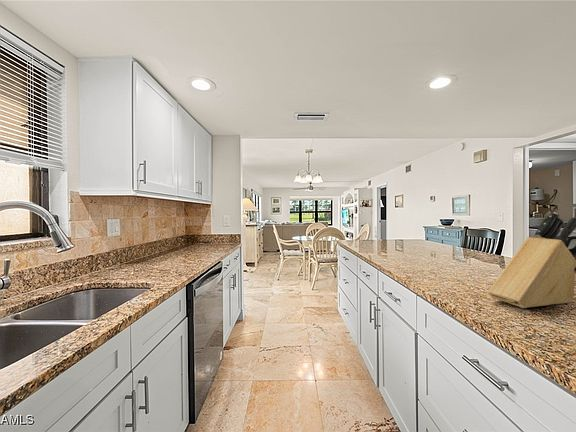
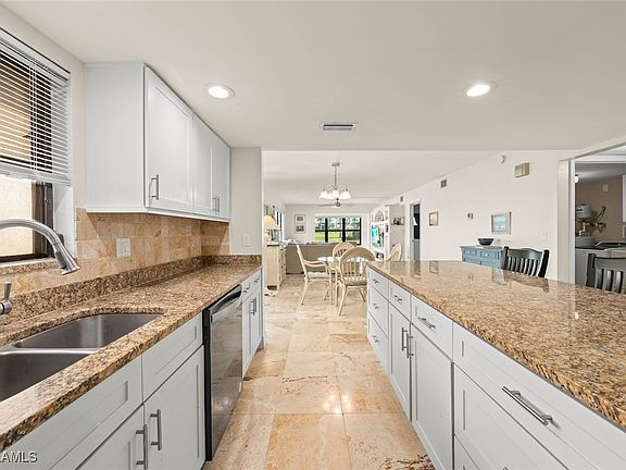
- knife block [487,211,576,309]
